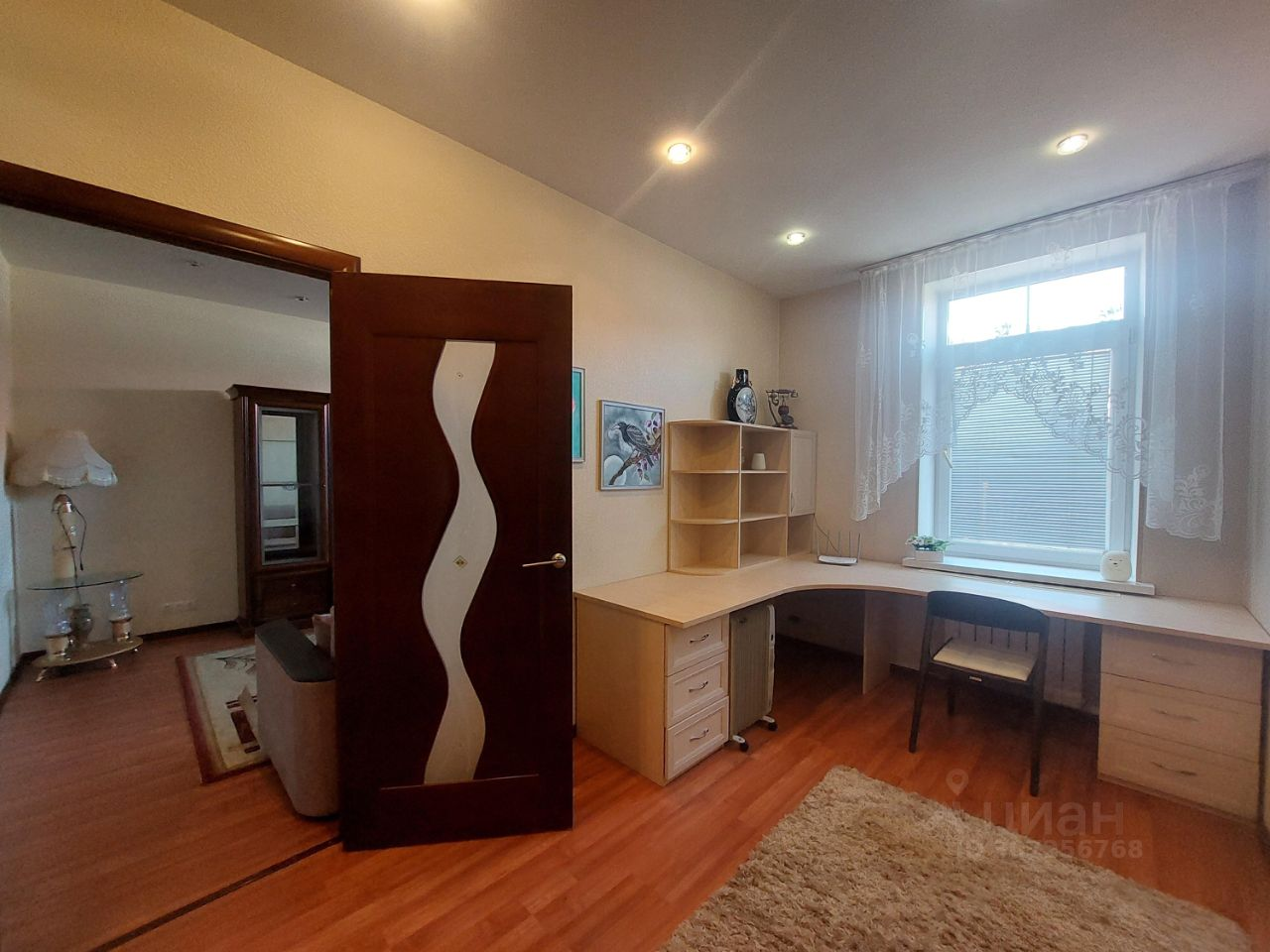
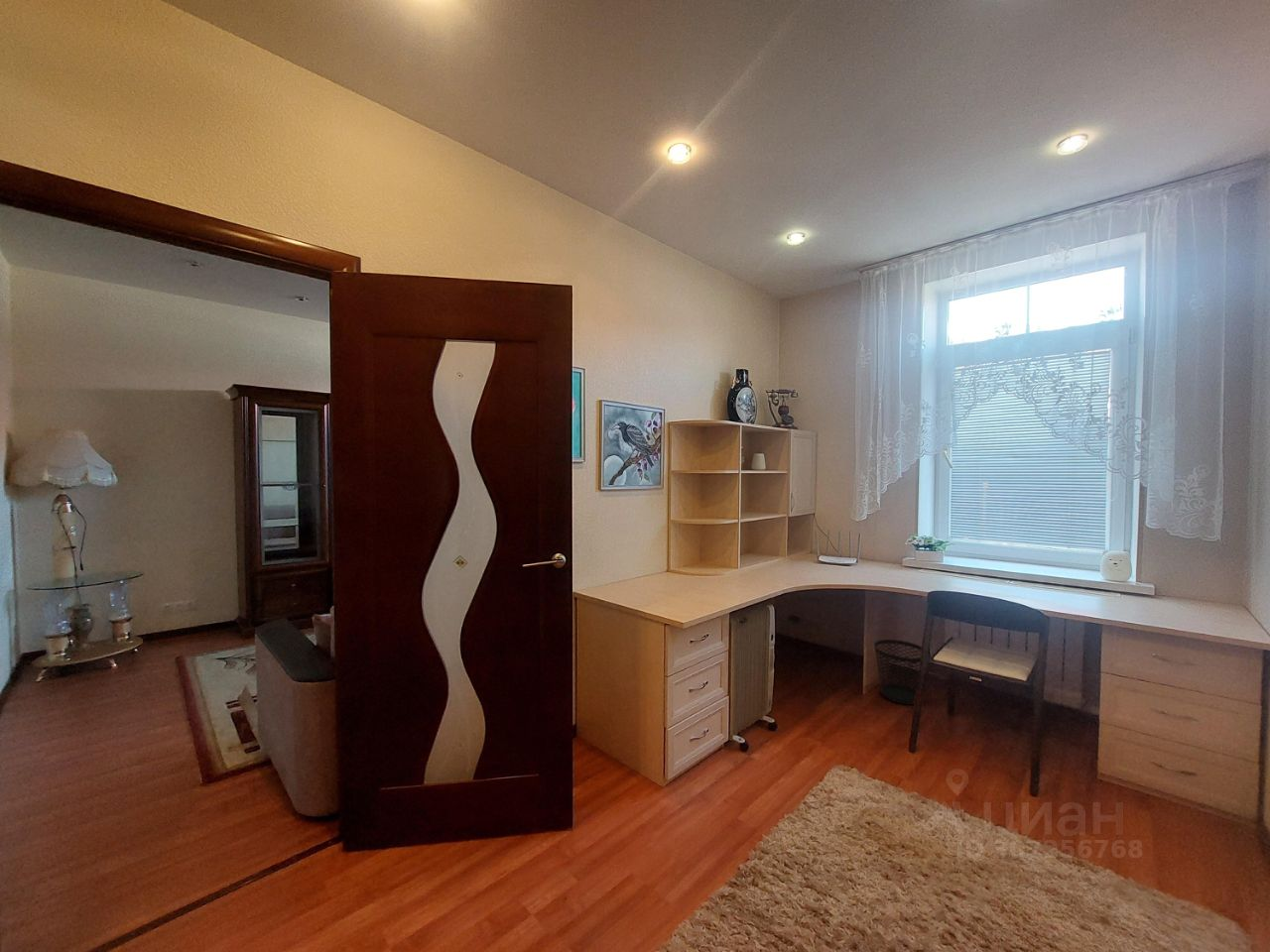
+ wastebasket [873,639,923,706]
